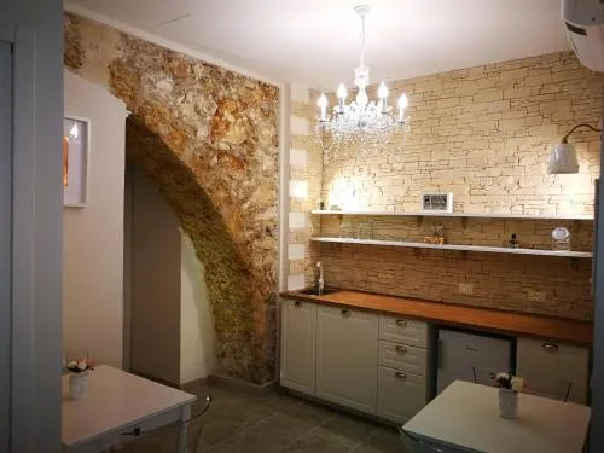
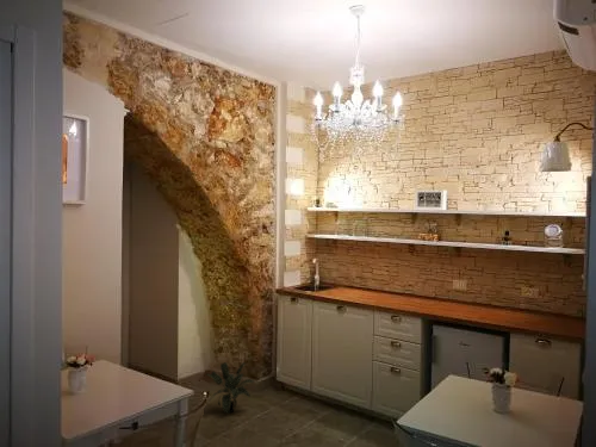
+ potted plant [205,361,255,415]
